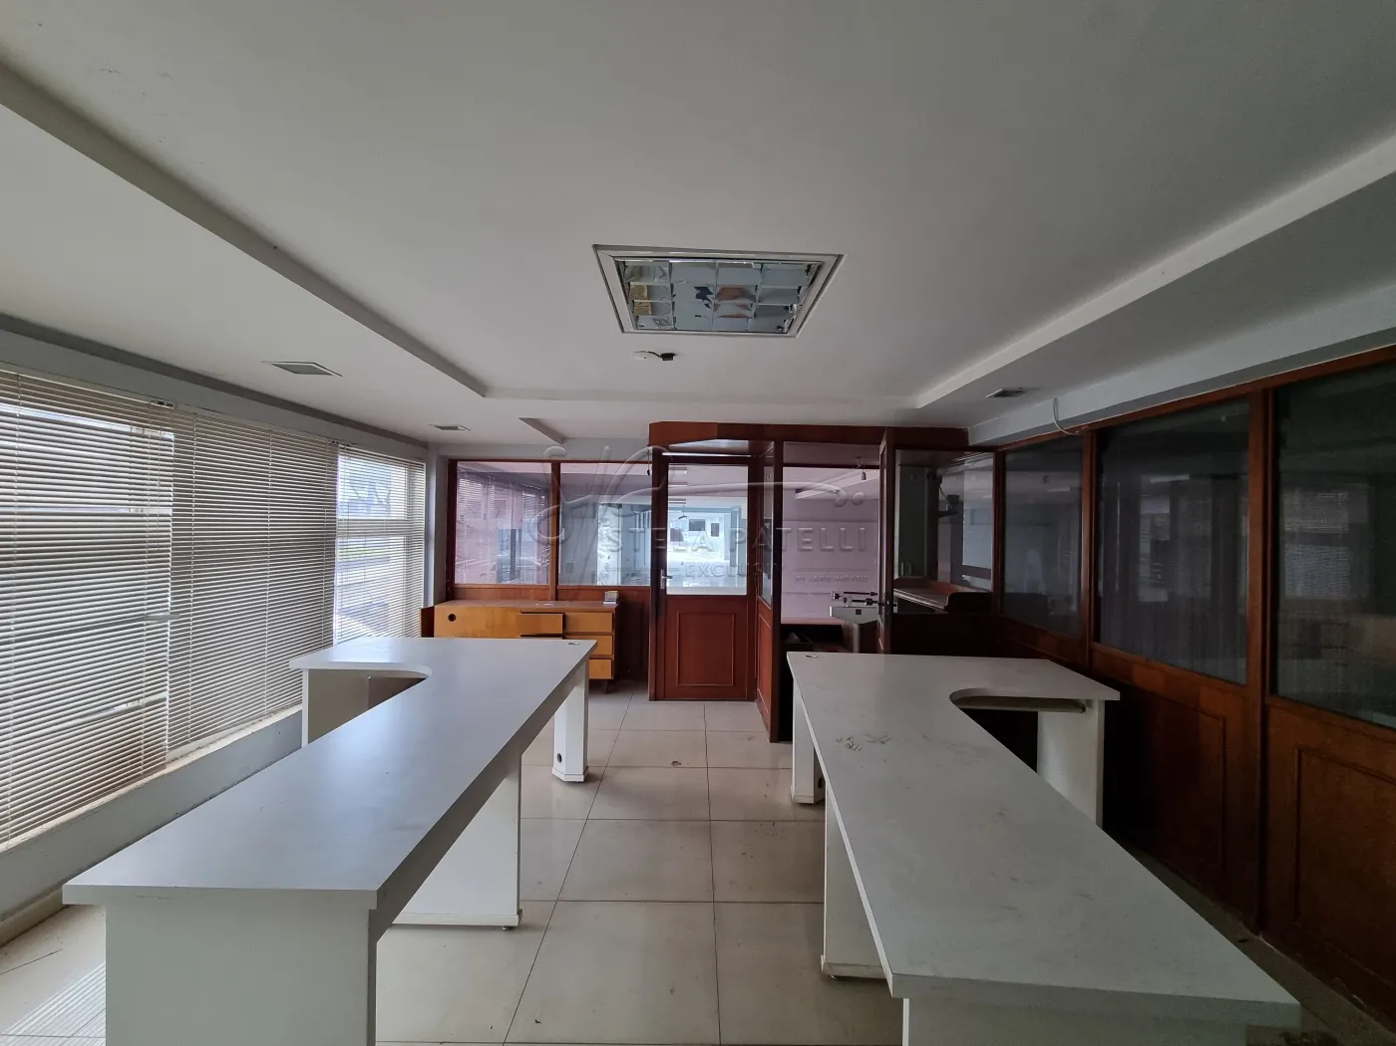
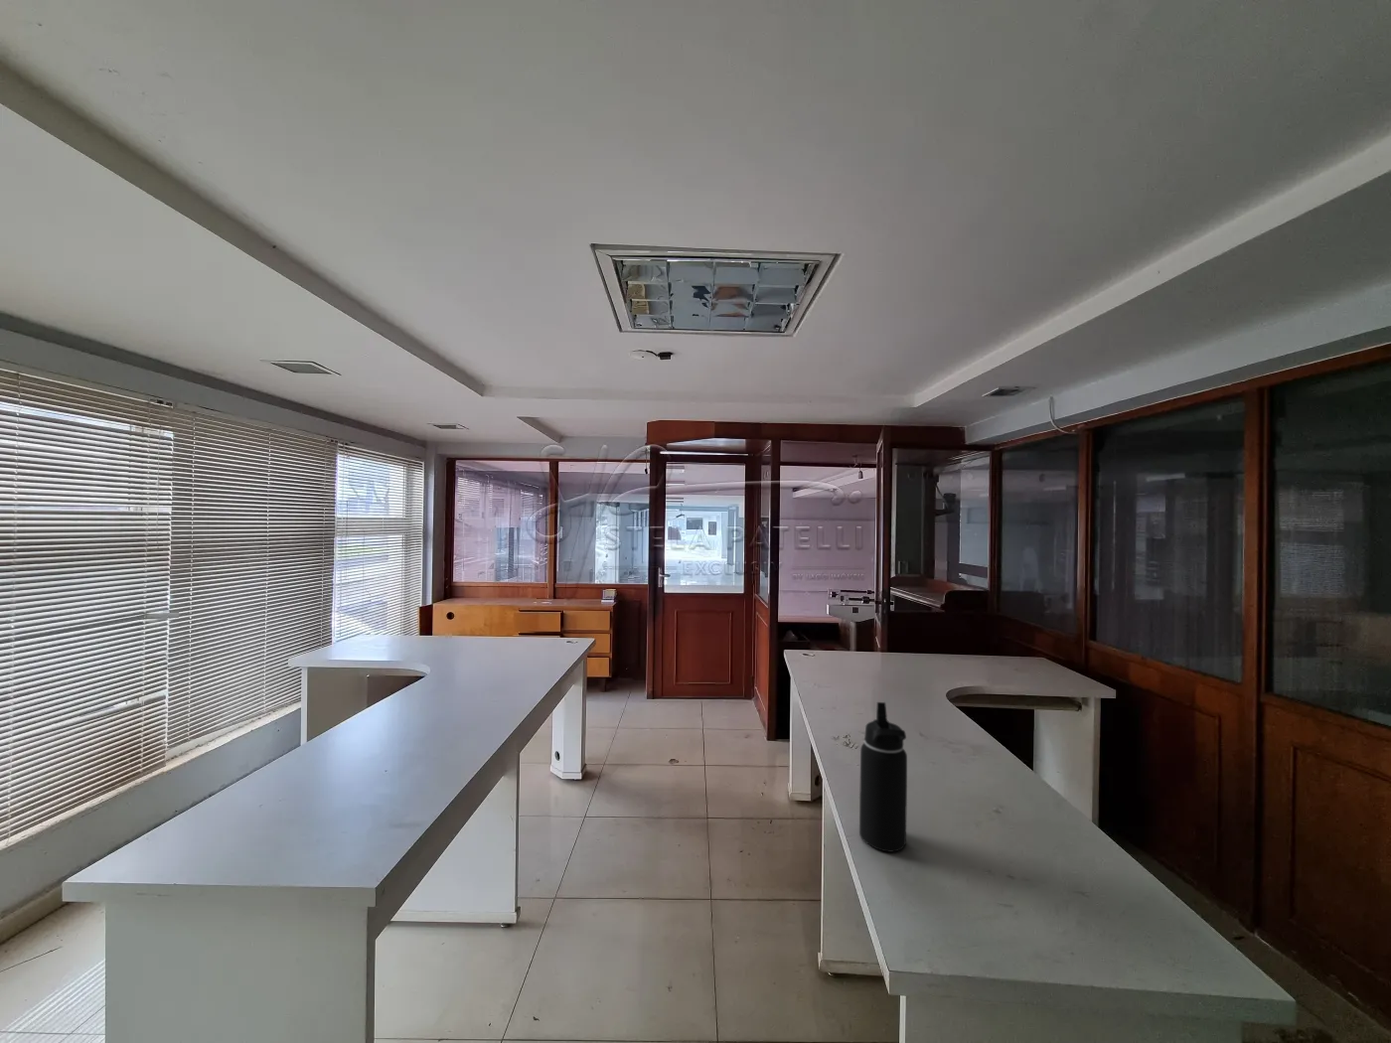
+ water bottle [859,701,908,853]
